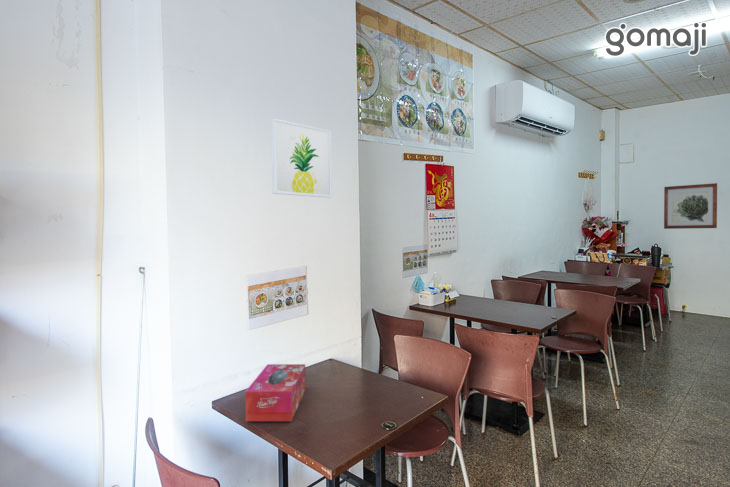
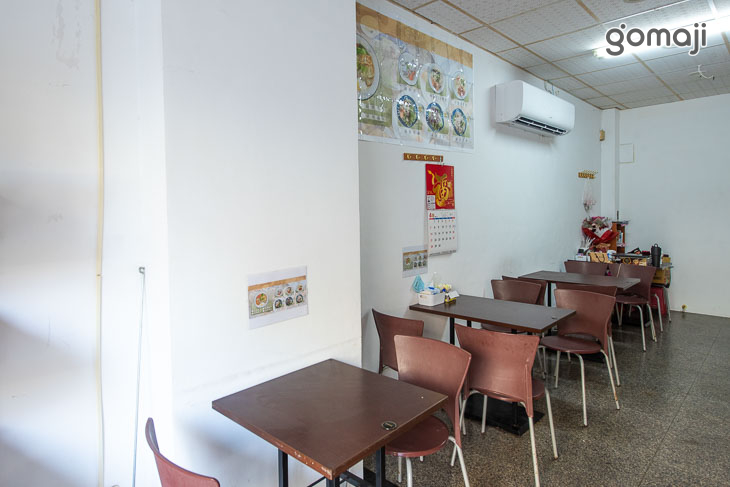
- wall art [270,117,333,199]
- wall art [663,182,718,230]
- tissue box [244,363,307,422]
